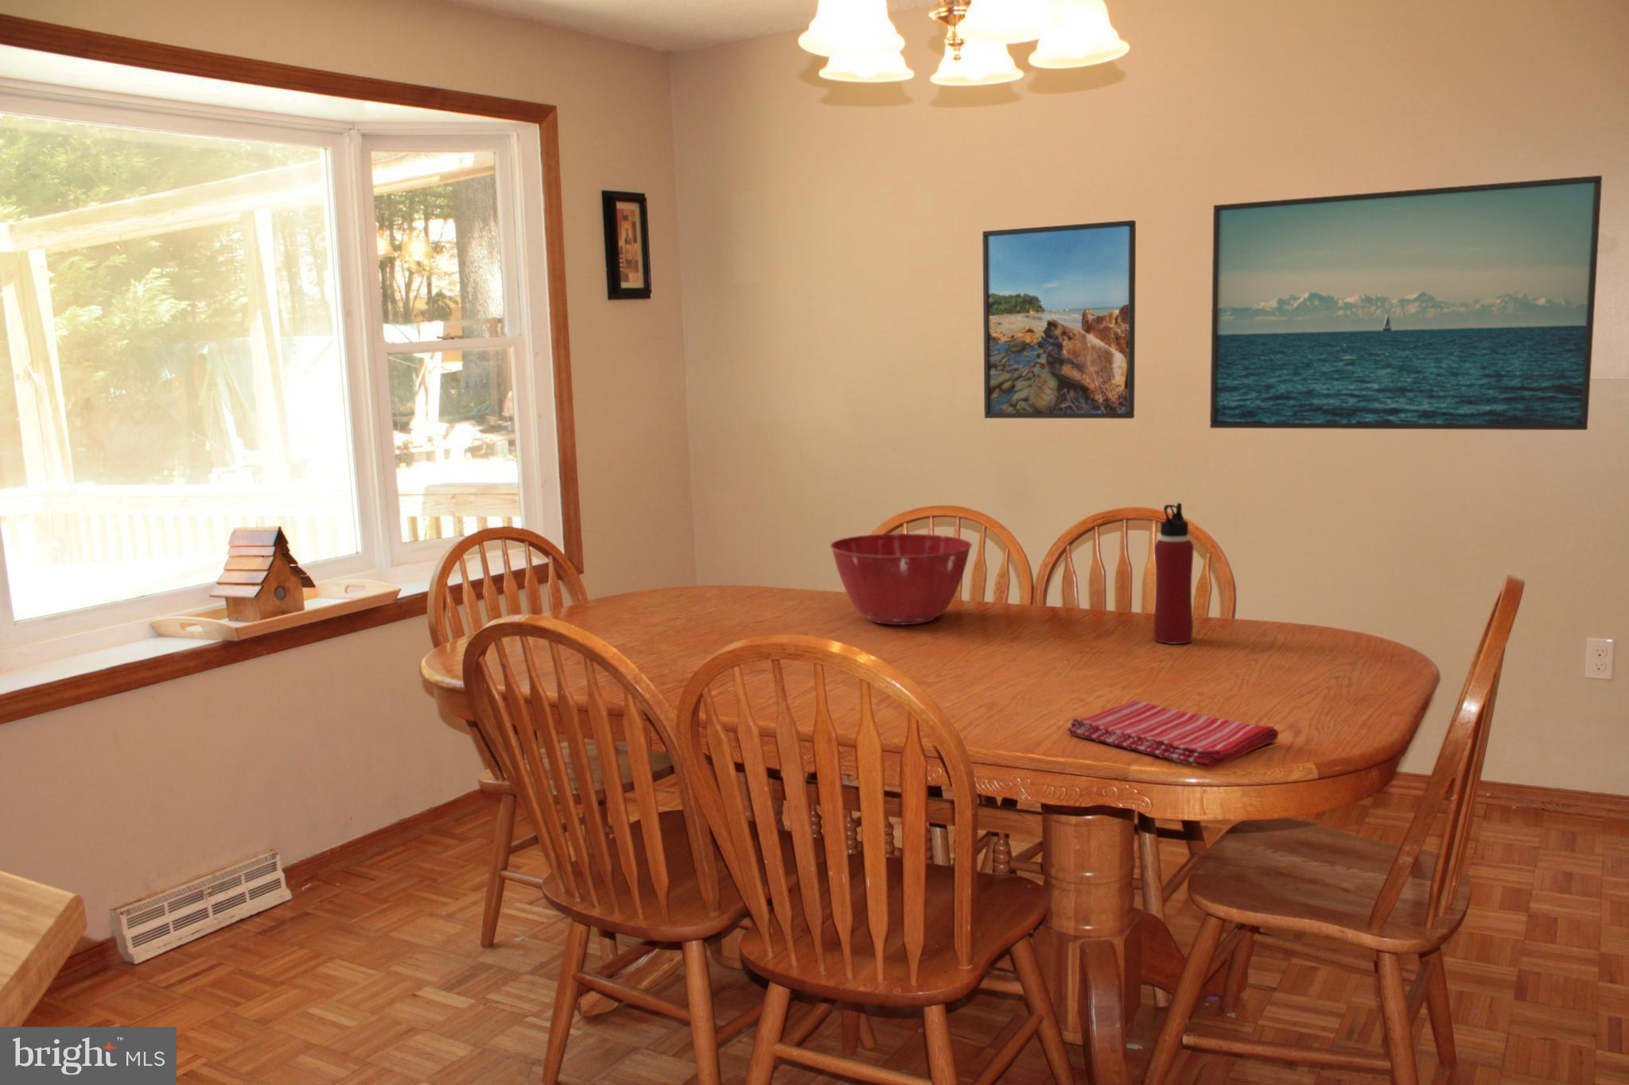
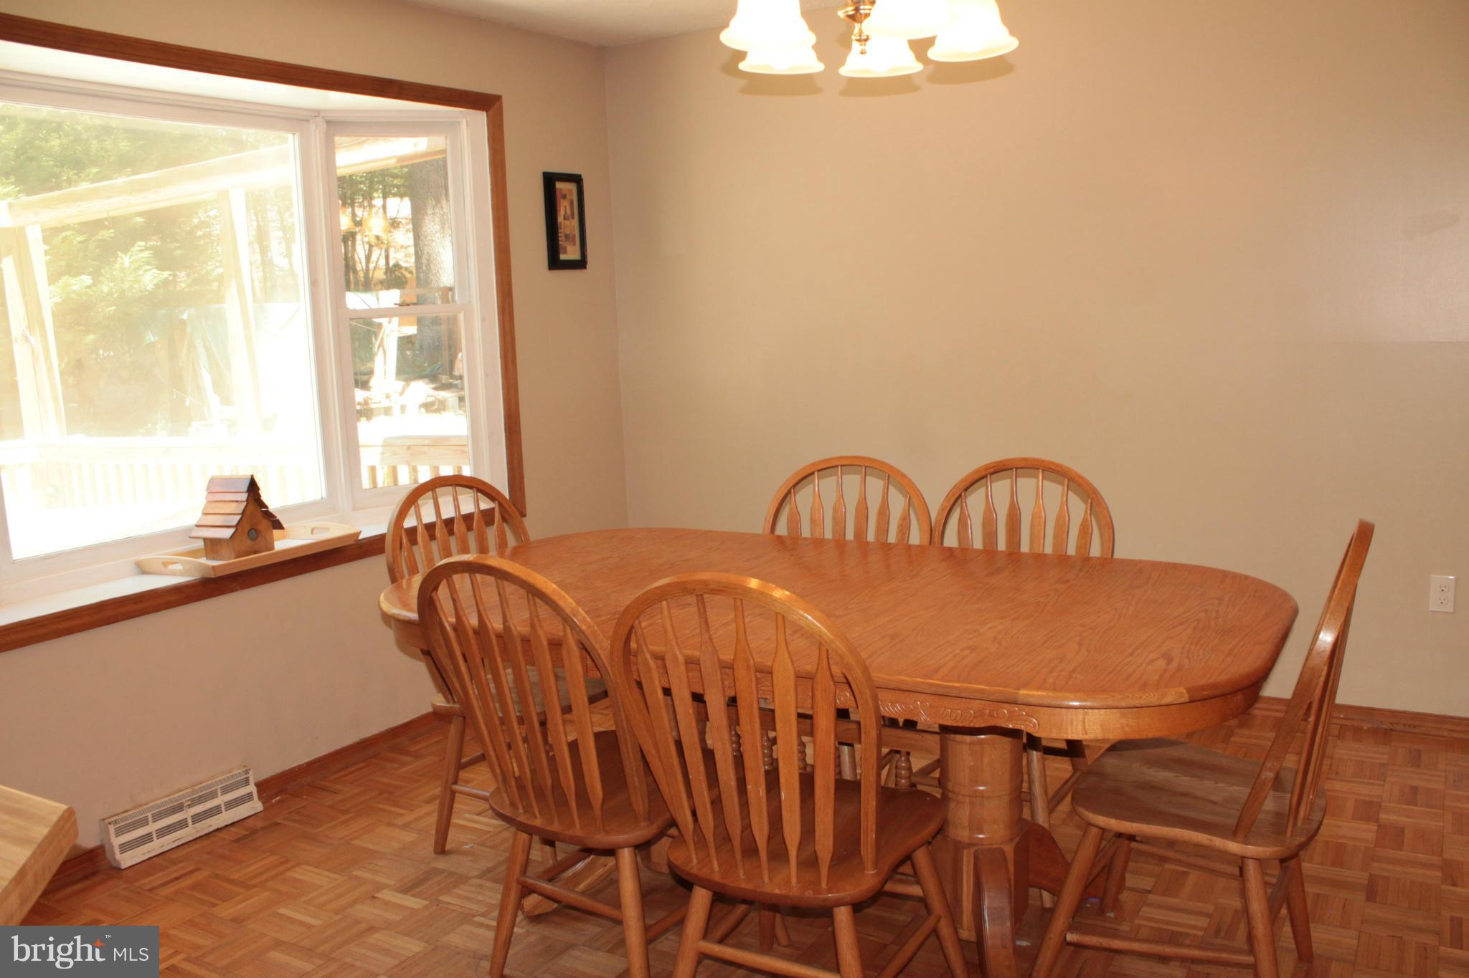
- mixing bowl [830,533,973,626]
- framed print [981,219,1136,420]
- water bottle [1153,503,1194,644]
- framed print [1209,174,1602,431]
- dish towel [1066,700,1279,770]
